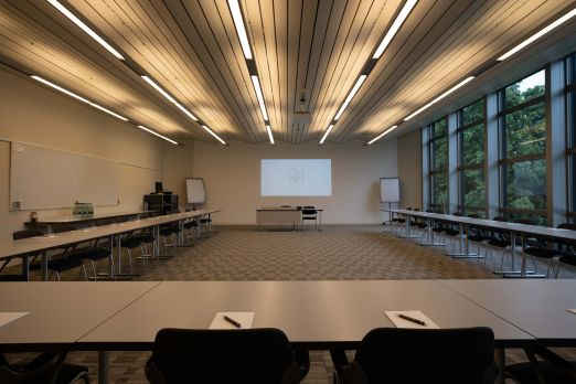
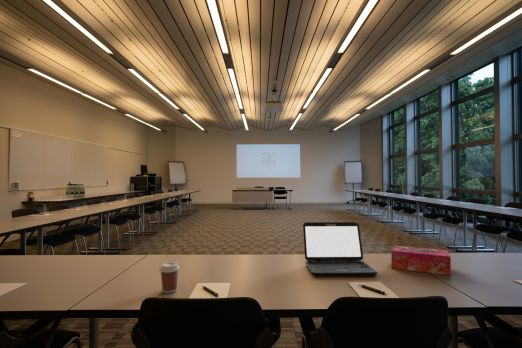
+ laptop [302,221,378,278]
+ tissue box [390,245,452,276]
+ coffee cup [158,261,181,294]
